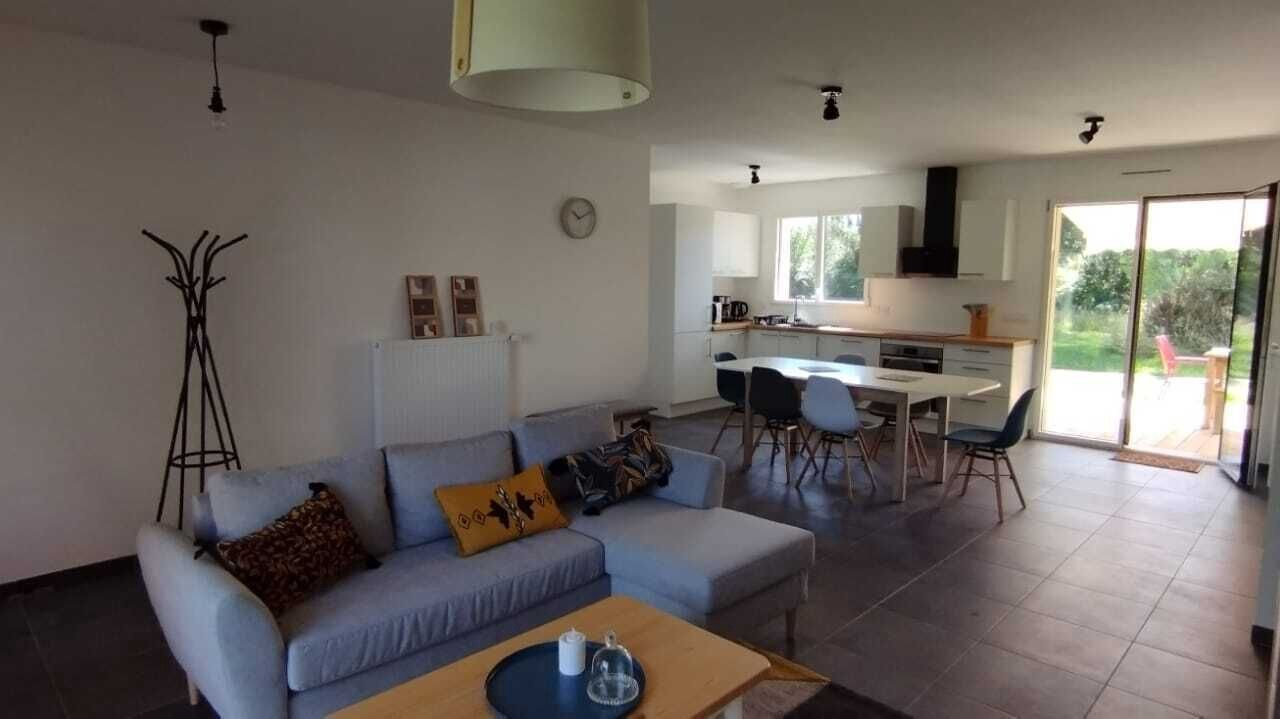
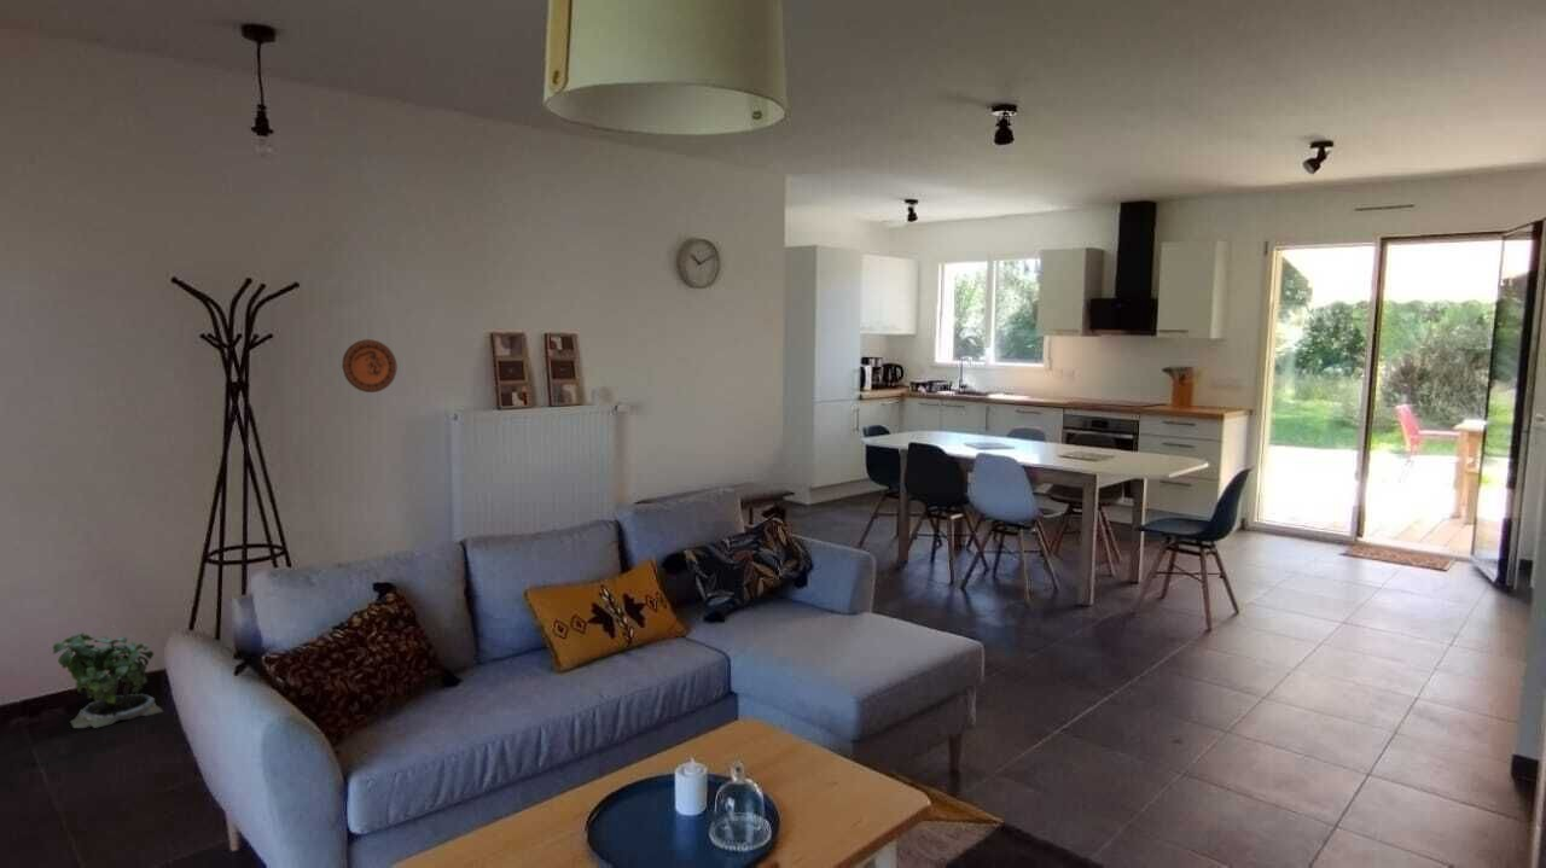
+ potted plant [52,625,164,729]
+ decorative plate [341,338,397,394]
